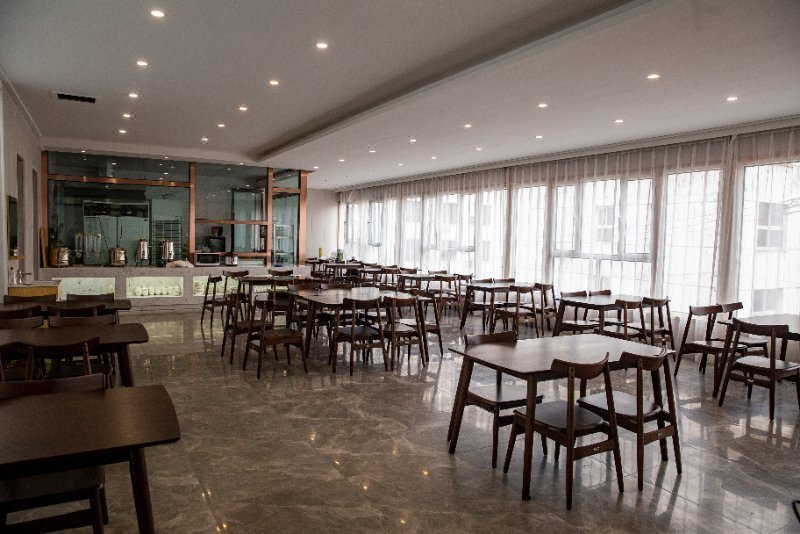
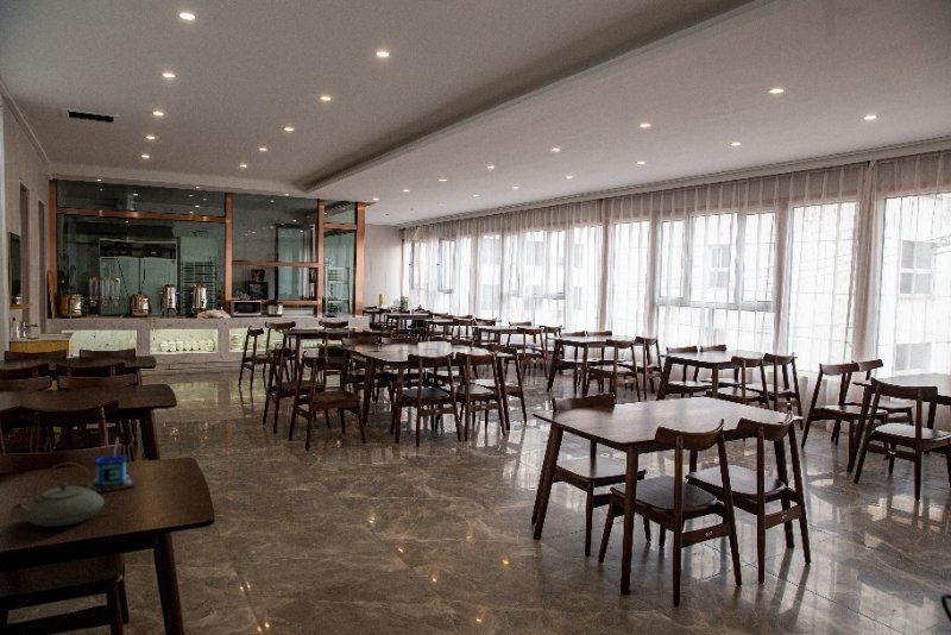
+ mug [86,427,137,493]
+ teapot [12,461,106,528]
